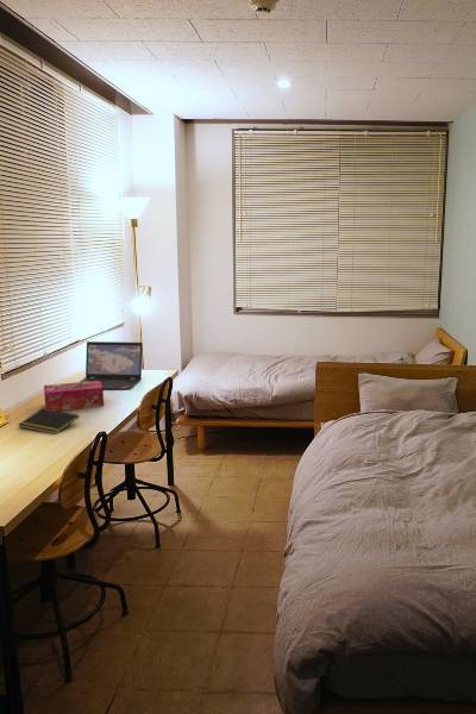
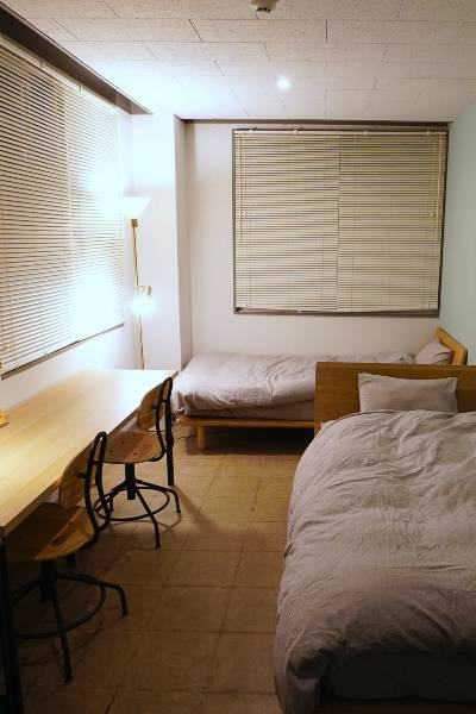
- tissue box [43,381,105,412]
- notepad [17,407,81,436]
- laptop [79,340,143,390]
